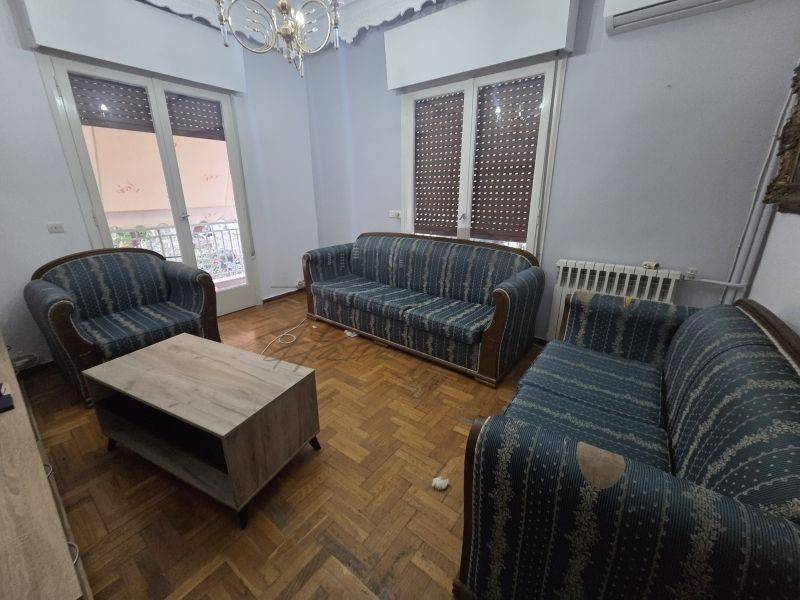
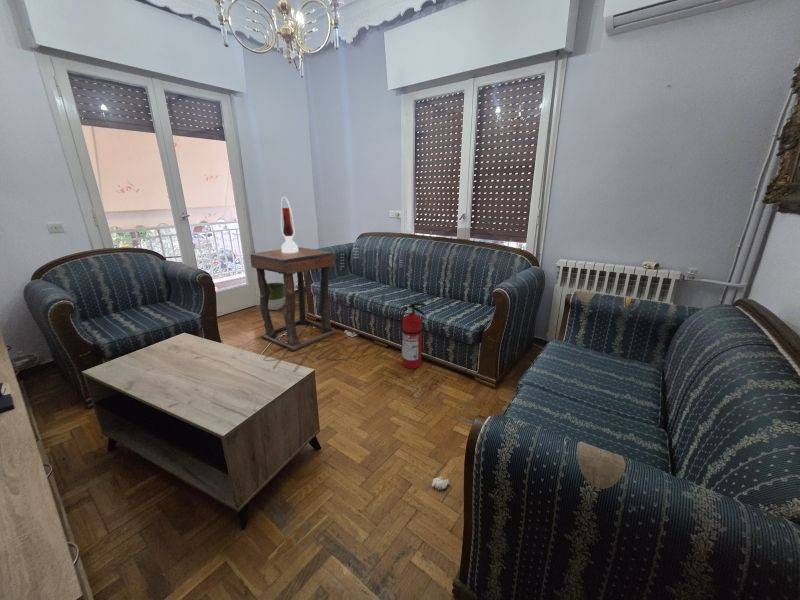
+ fire extinguisher [399,302,426,369]
+ side table [249,246,338,352]
+ planter [267,282,286,311]
+ table lamp [280,196,299,253]
